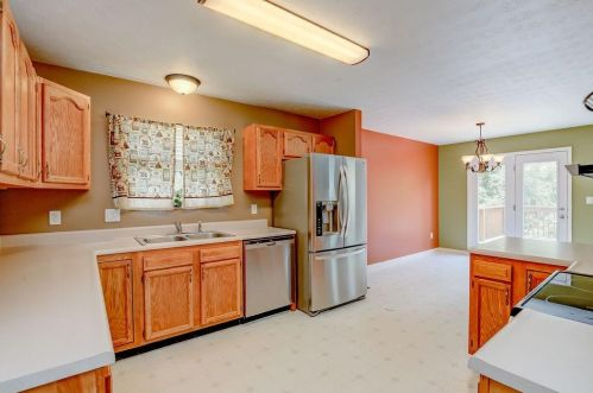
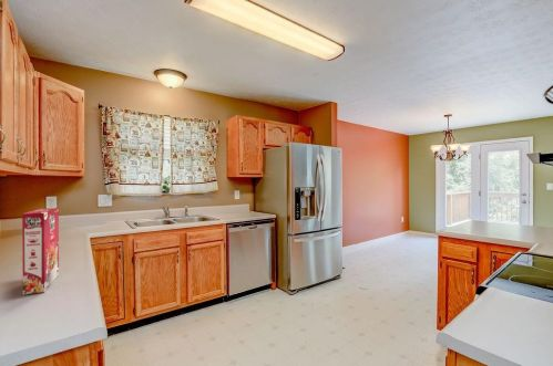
+ cereal box [21,207,60,296]
